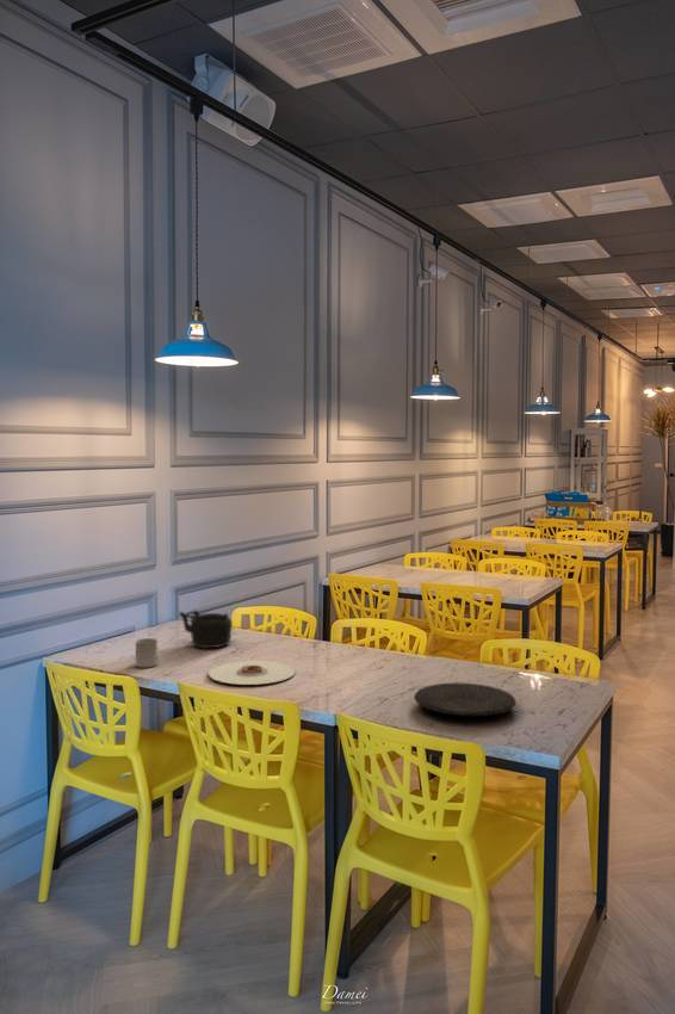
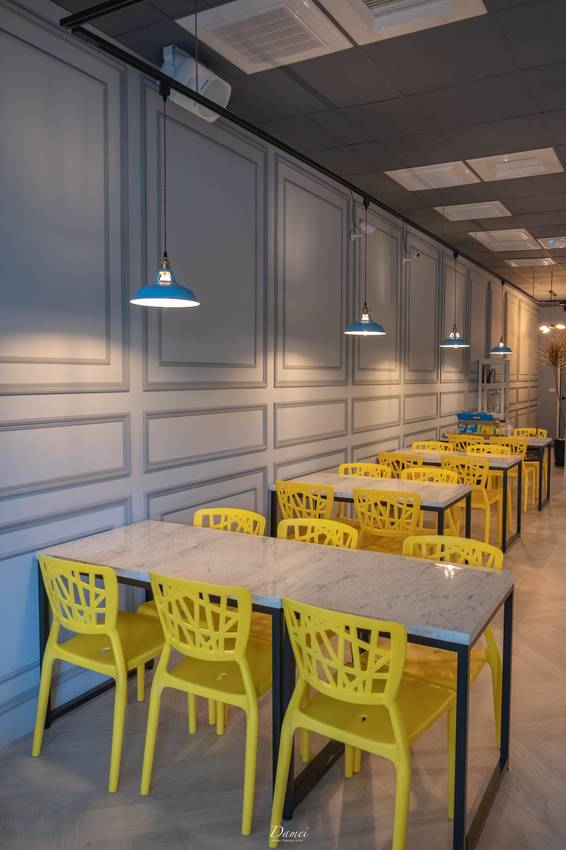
- plate [413,681,518,717]
- teapot [178,608,234,649]
- plate [208,660,297,686]
- cup [135,637,159,669]
